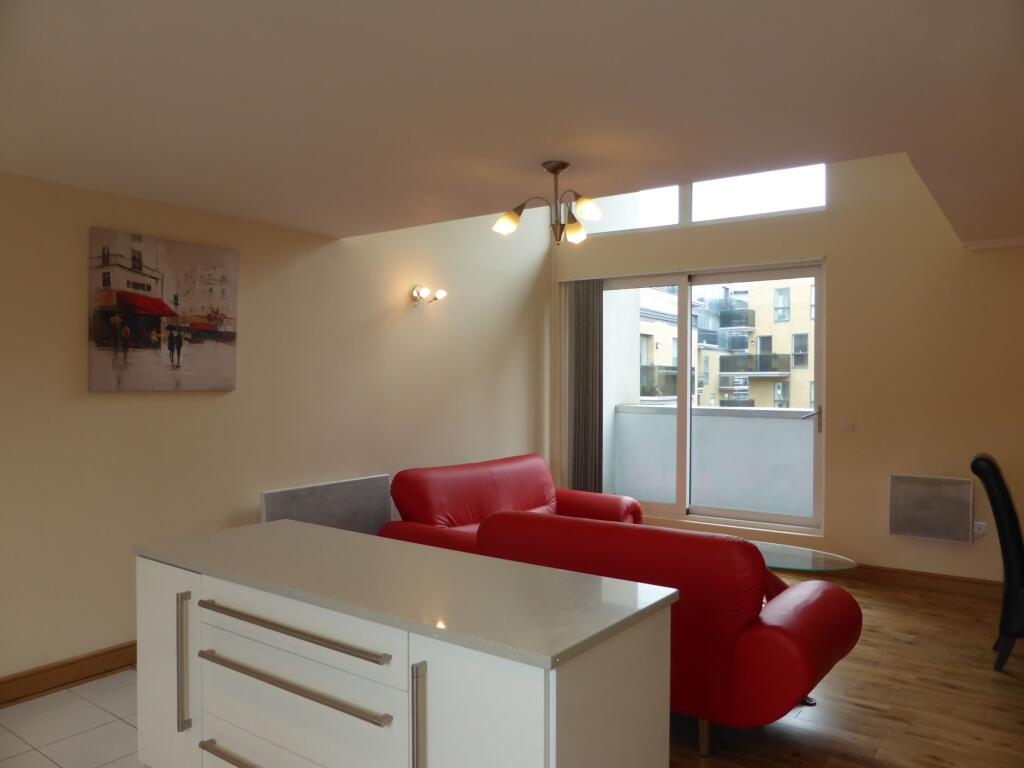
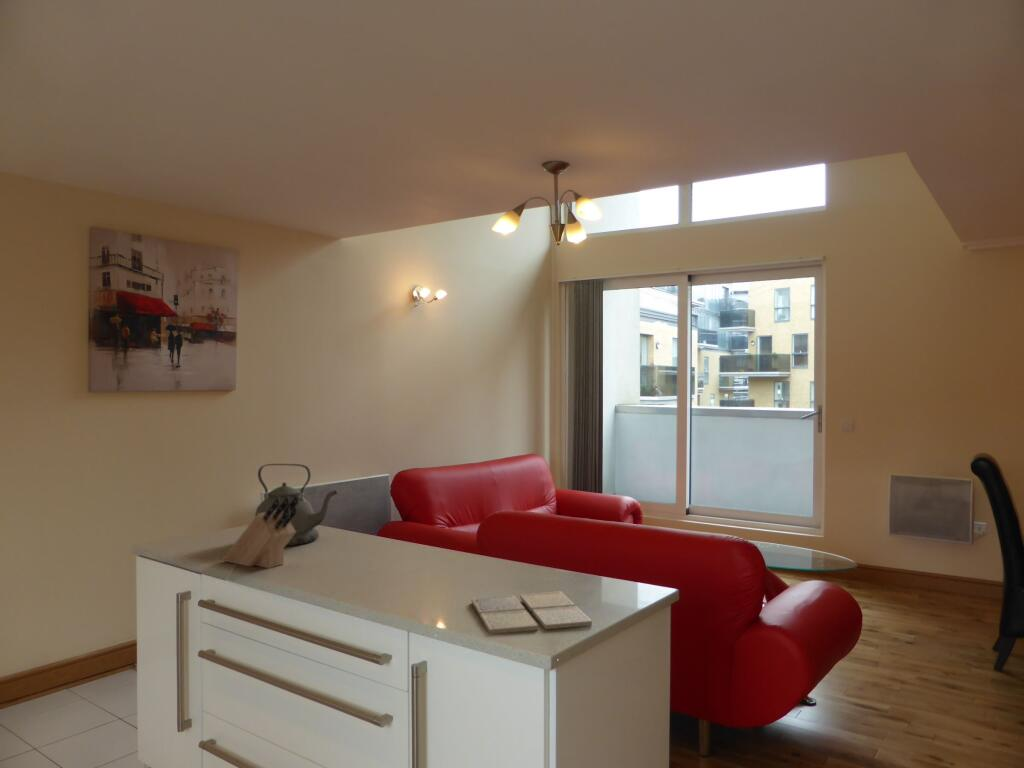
+ kettle [254,463,338,547]
+ drink coaster [470,590,593,635]
+ knife block [222,496,299,569]
